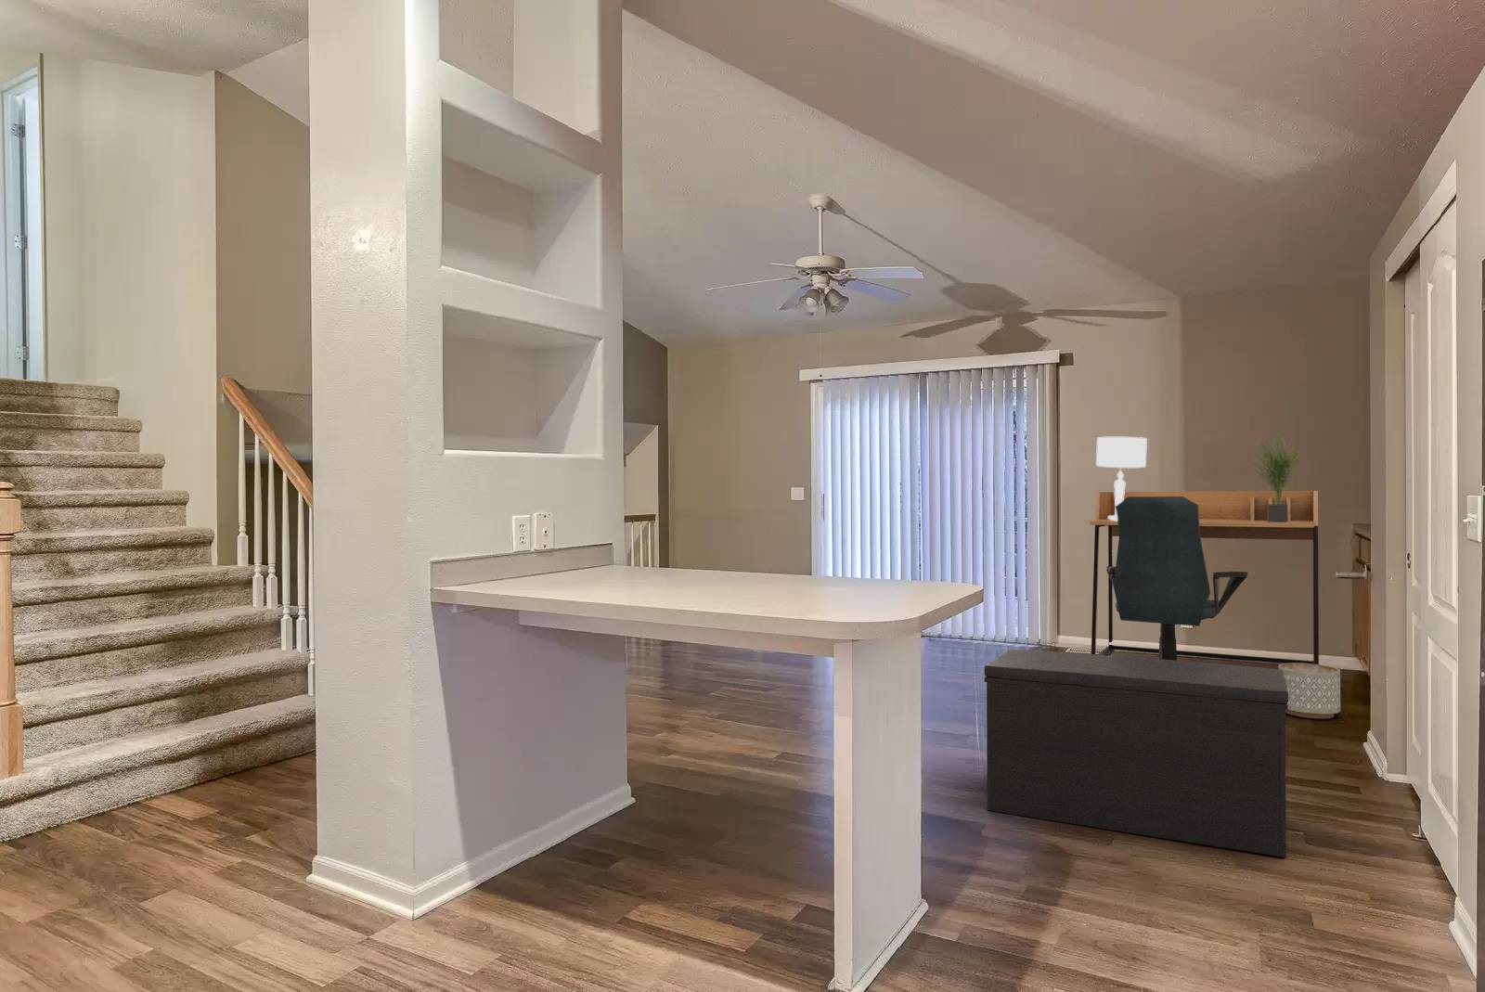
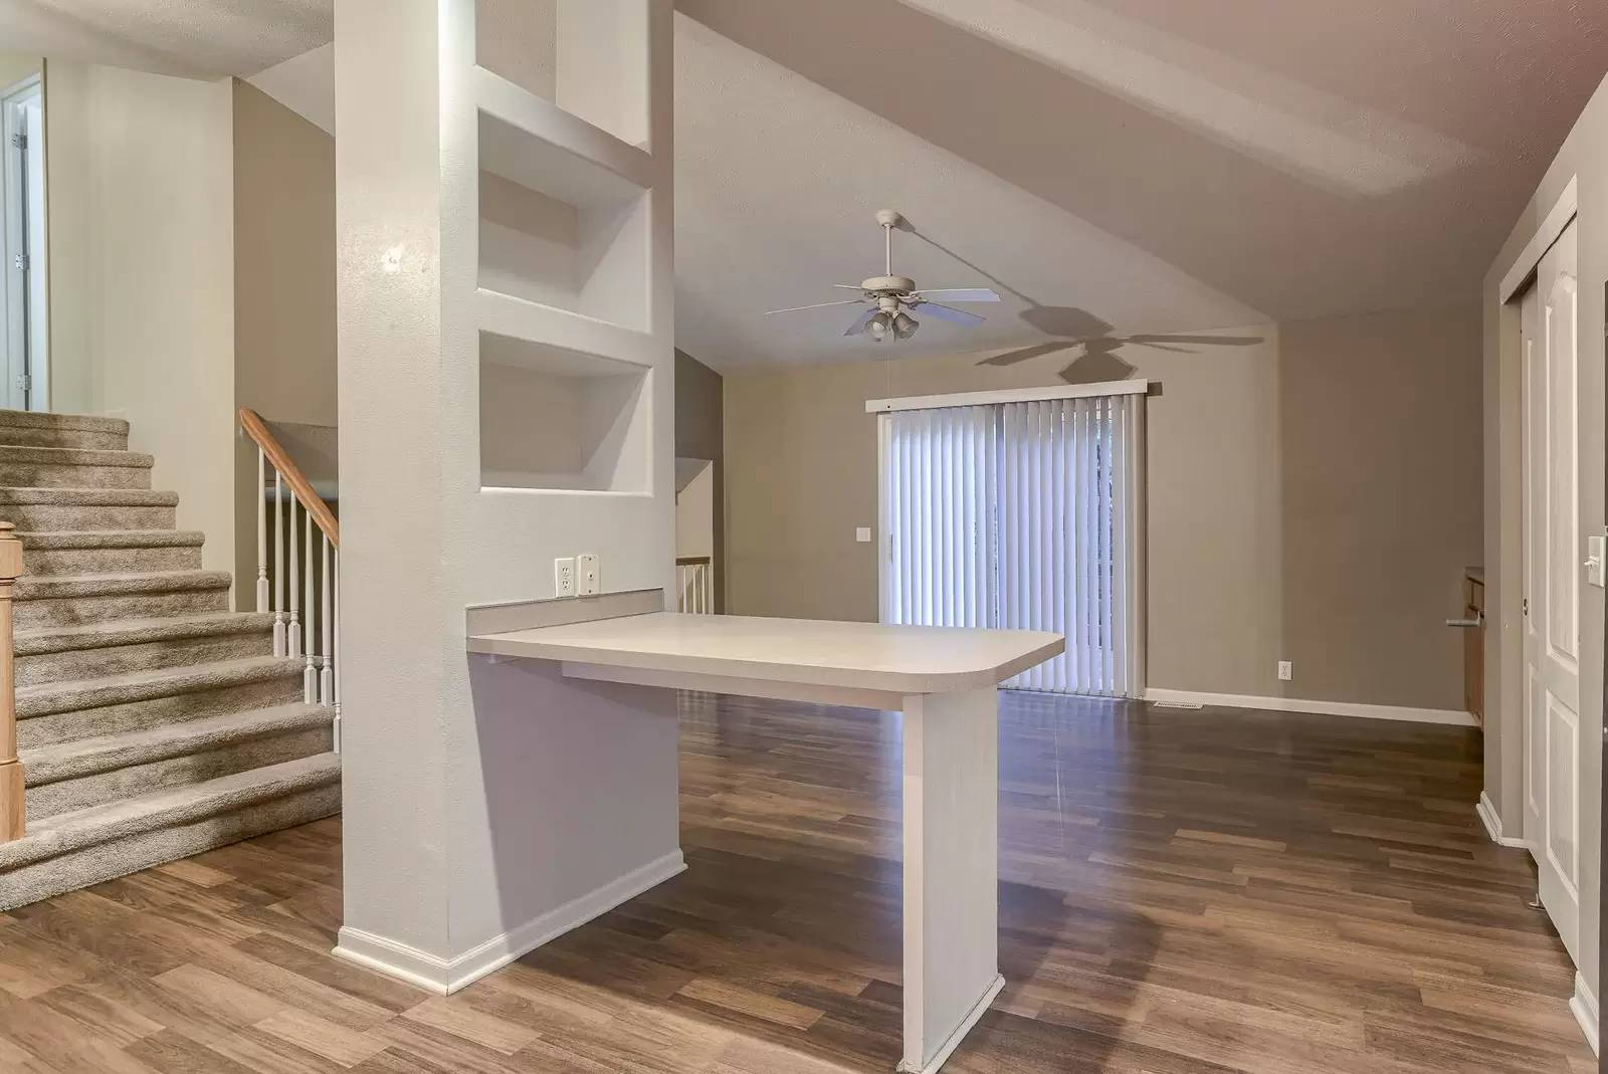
- bench [983,649,1288,858]
- table lamp [1095,436,1148,520]
- planter [1277,662,1341,720]
- desk [1089,490,1320,664]
- potted plant [1251,434,1303,523]
- office chair [1105,496,1248,661]
